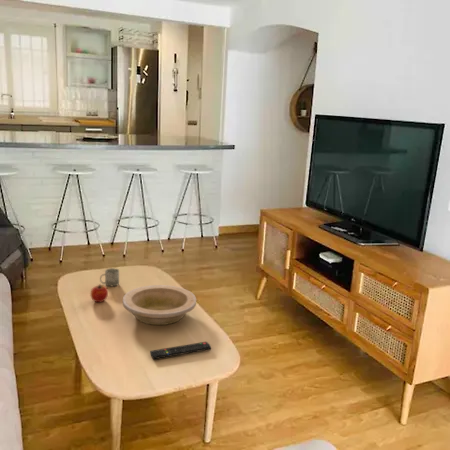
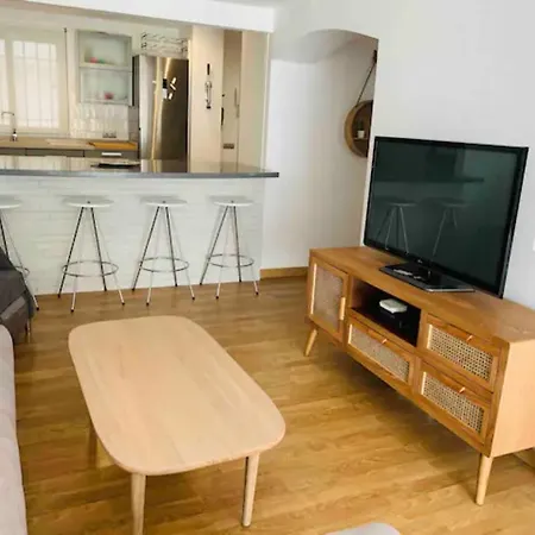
- remote control [149,341,212,360]
- bowl [122,284,197,326]
- cup [99,267,120,287]
- fruit [89,283,109,303]
